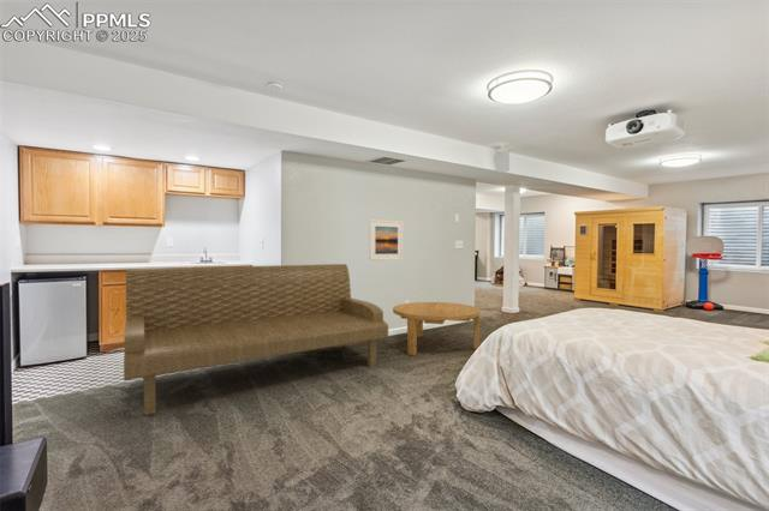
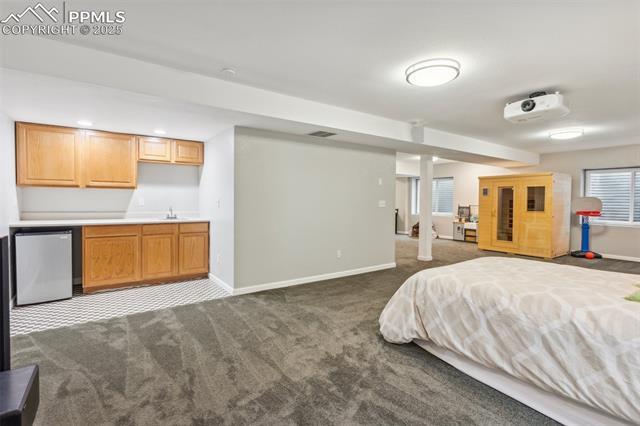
- sofa [123,263,389,416]
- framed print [368,218,404,261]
- coffee table [392,301,481,356]
